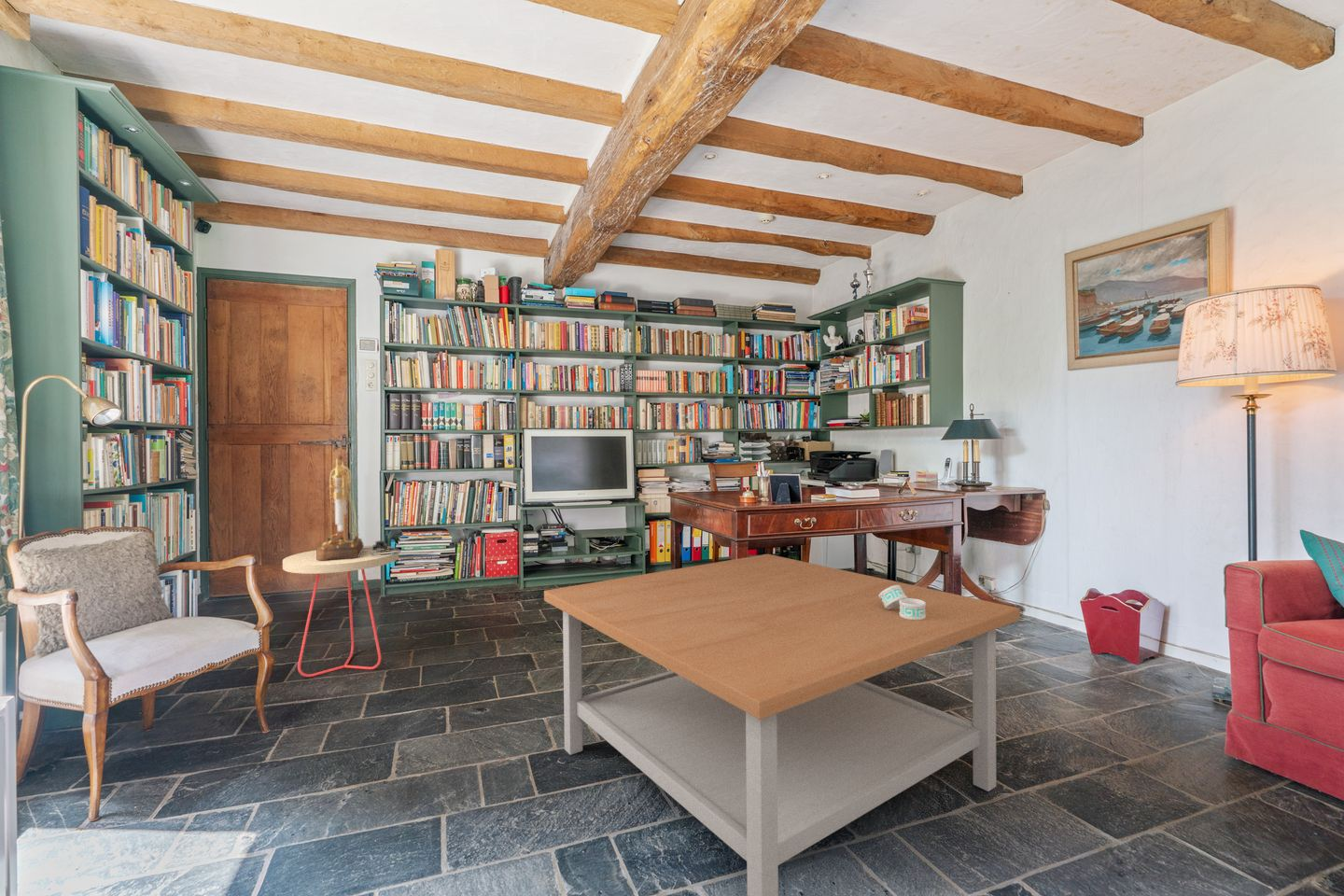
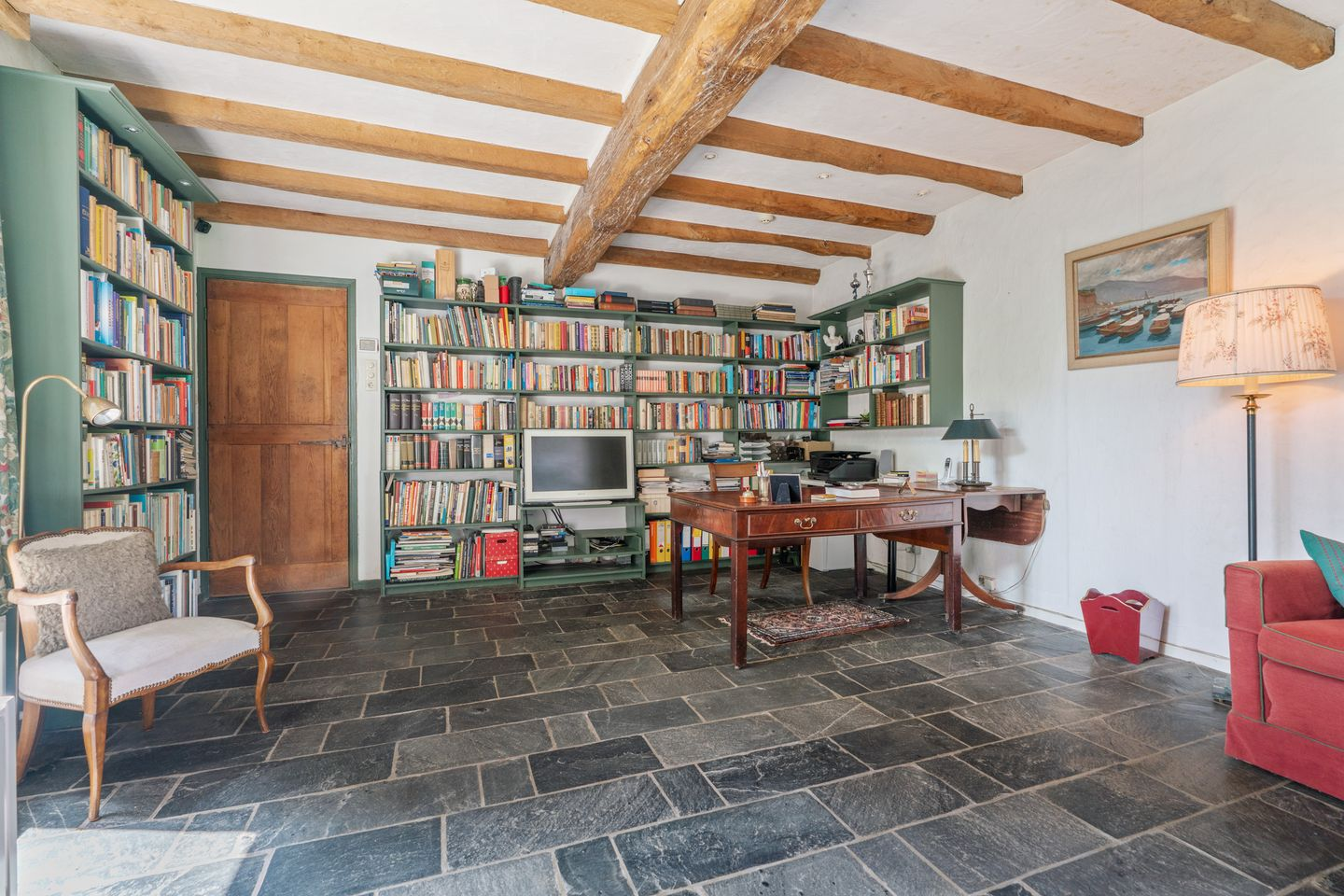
- coffee table [543,553,1021,896]
- napkin ring [878,585,926,620]
- table lamp [315,455,402,560]
- side table [282,545,399,678]
